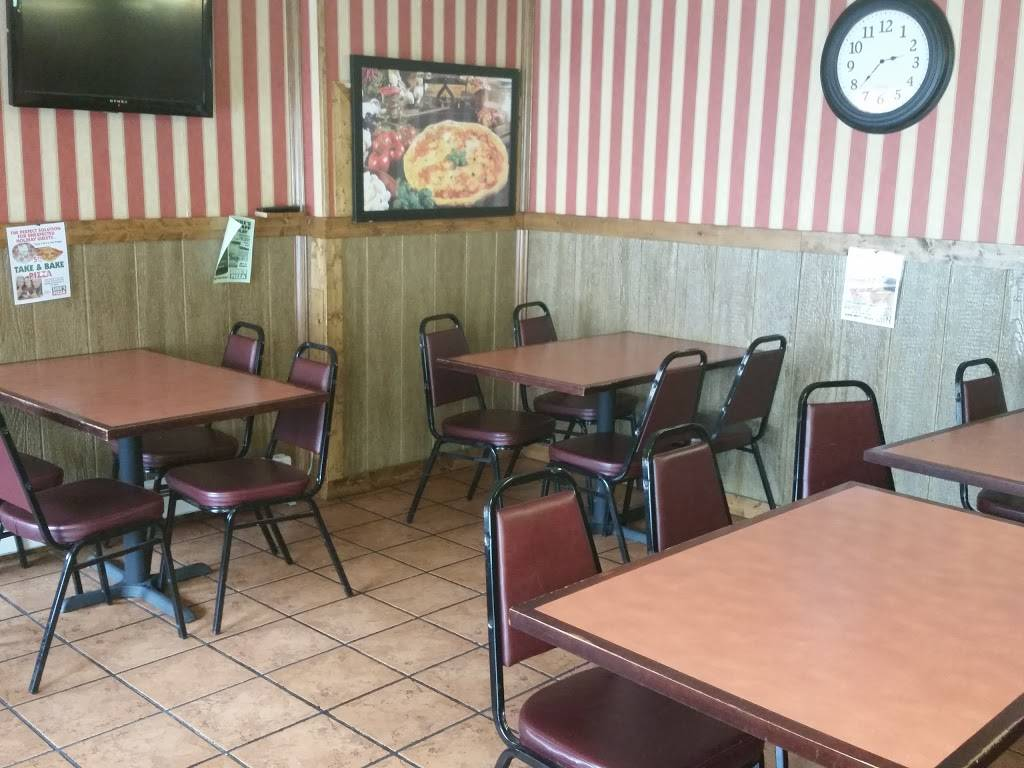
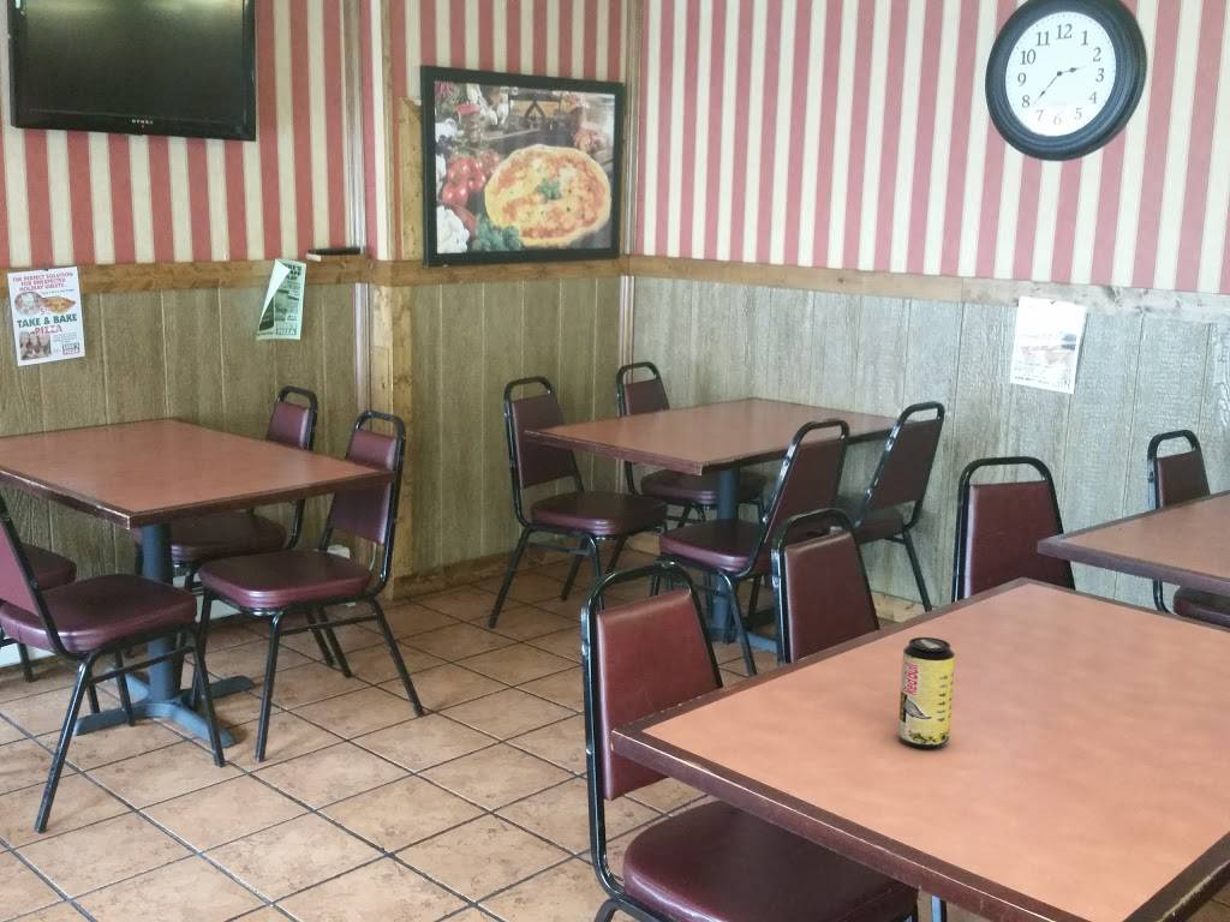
+ beverage can [897,636,956,750]
